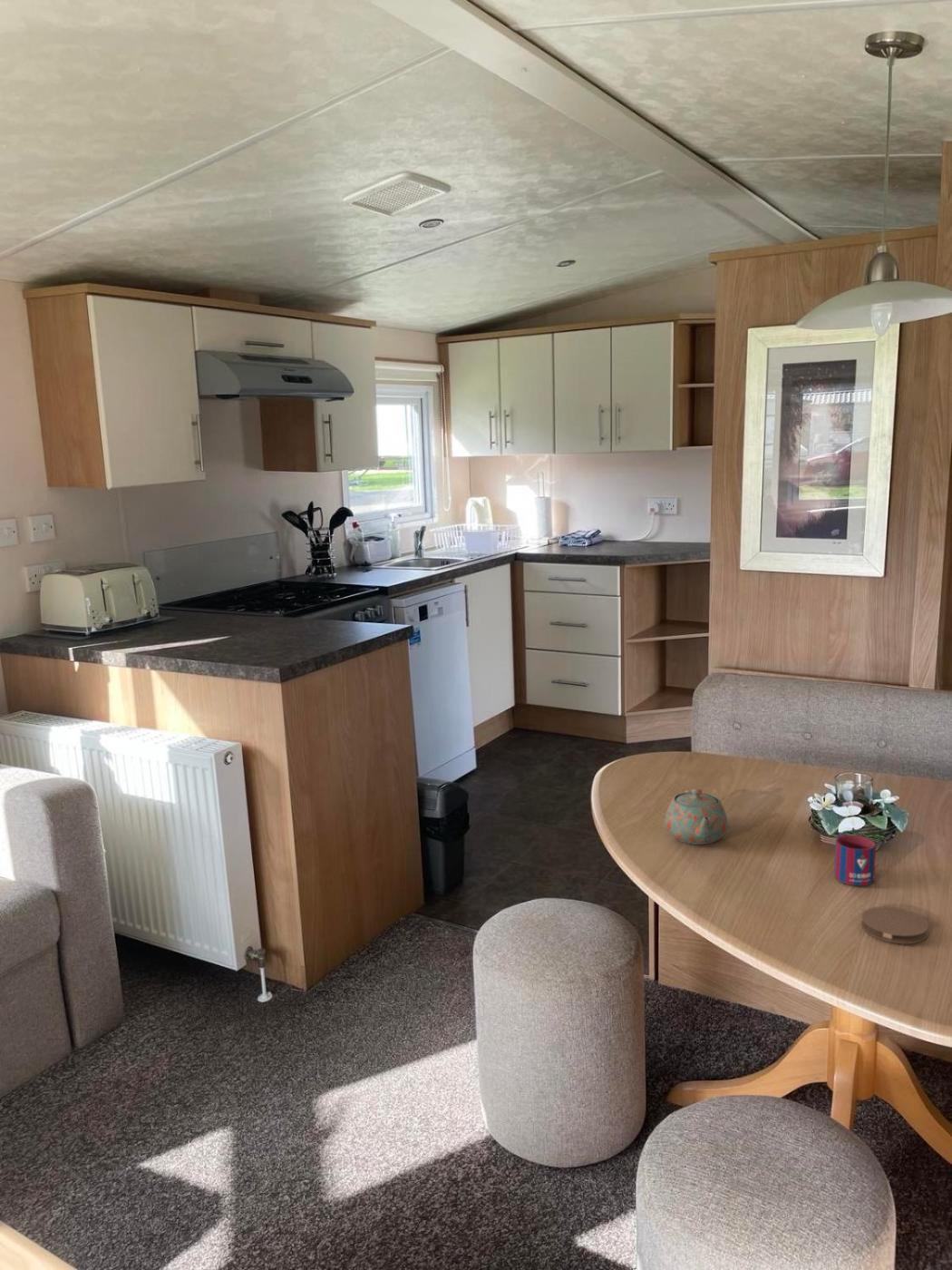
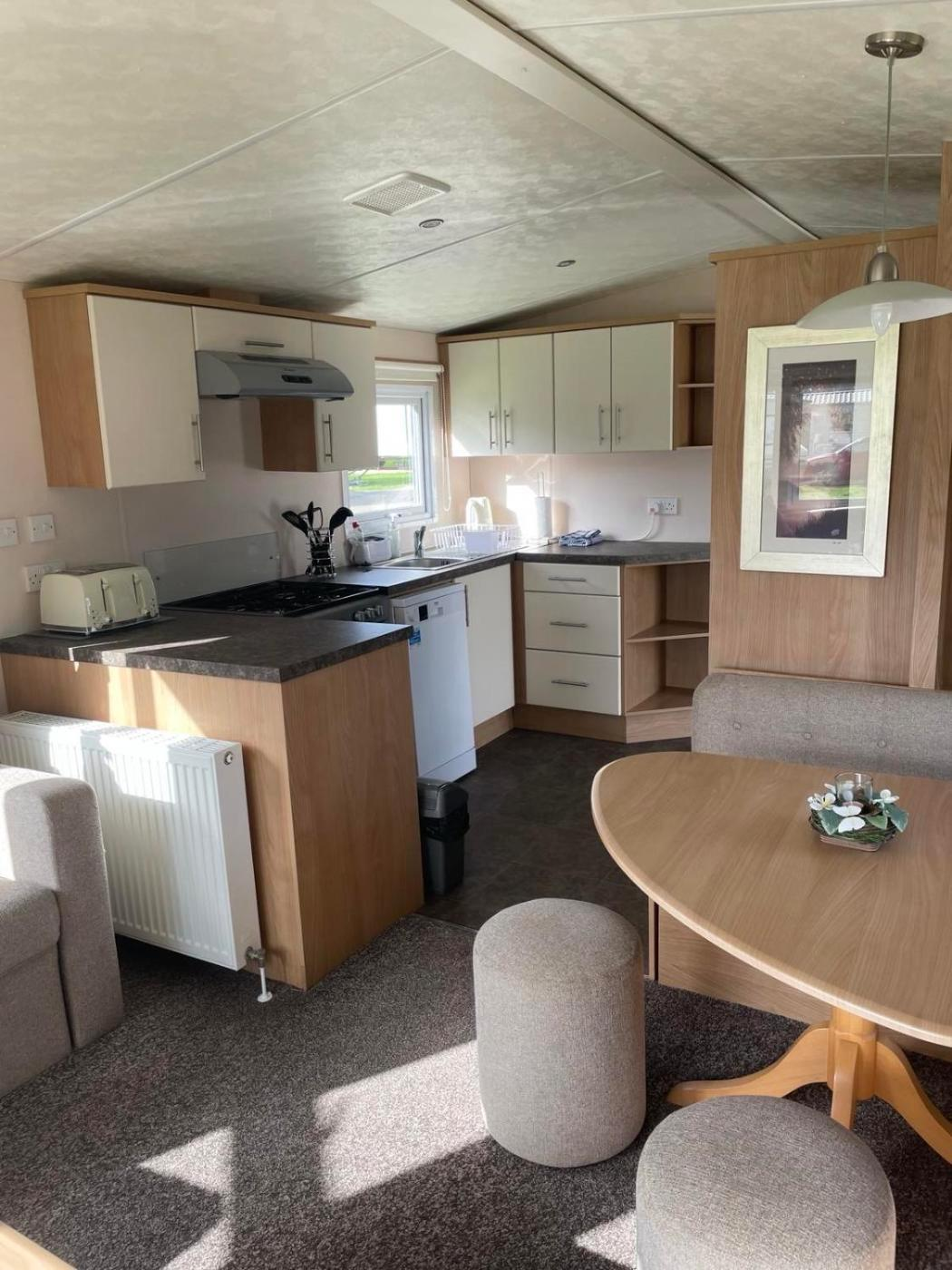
- teapot [664,787,729,845]
- mug [833,833,877,886]
- coaster [860,905,929,944]
